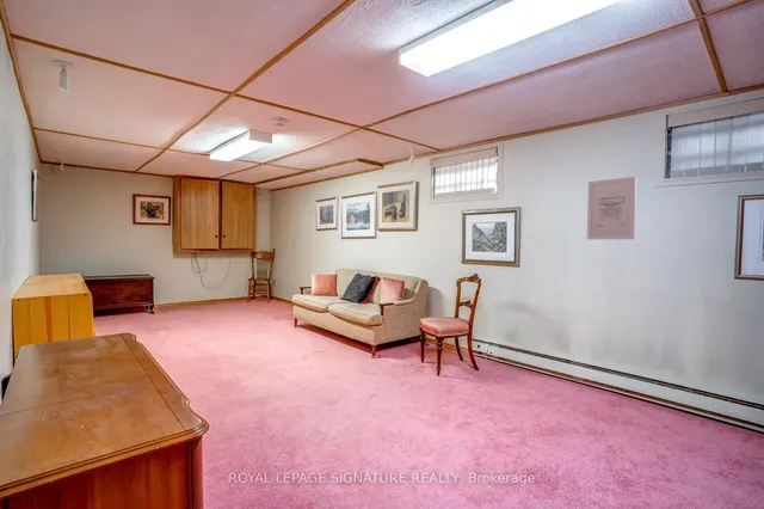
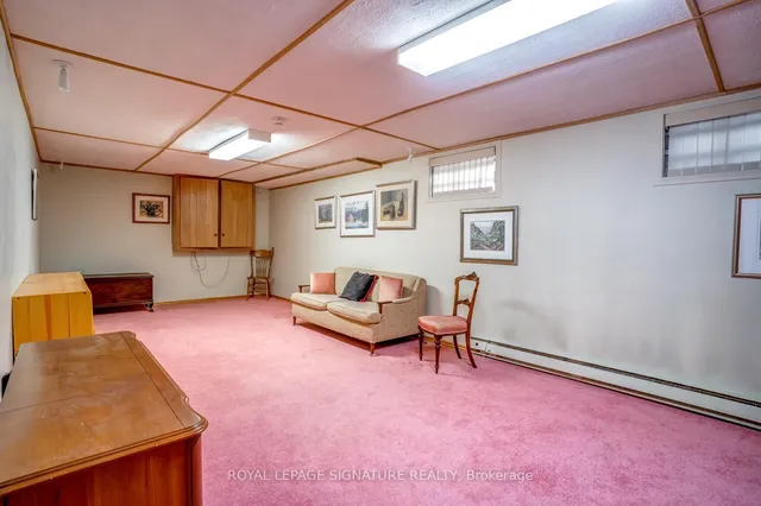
- wall art [586,176,637,240]
